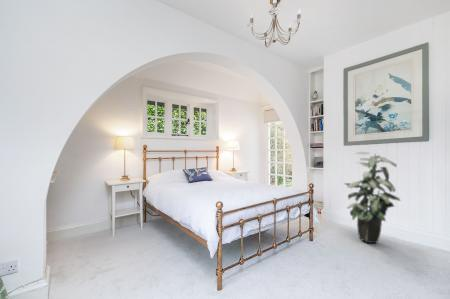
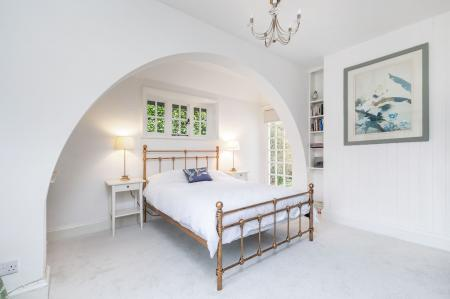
- indoor plant [343,151,402,244]
